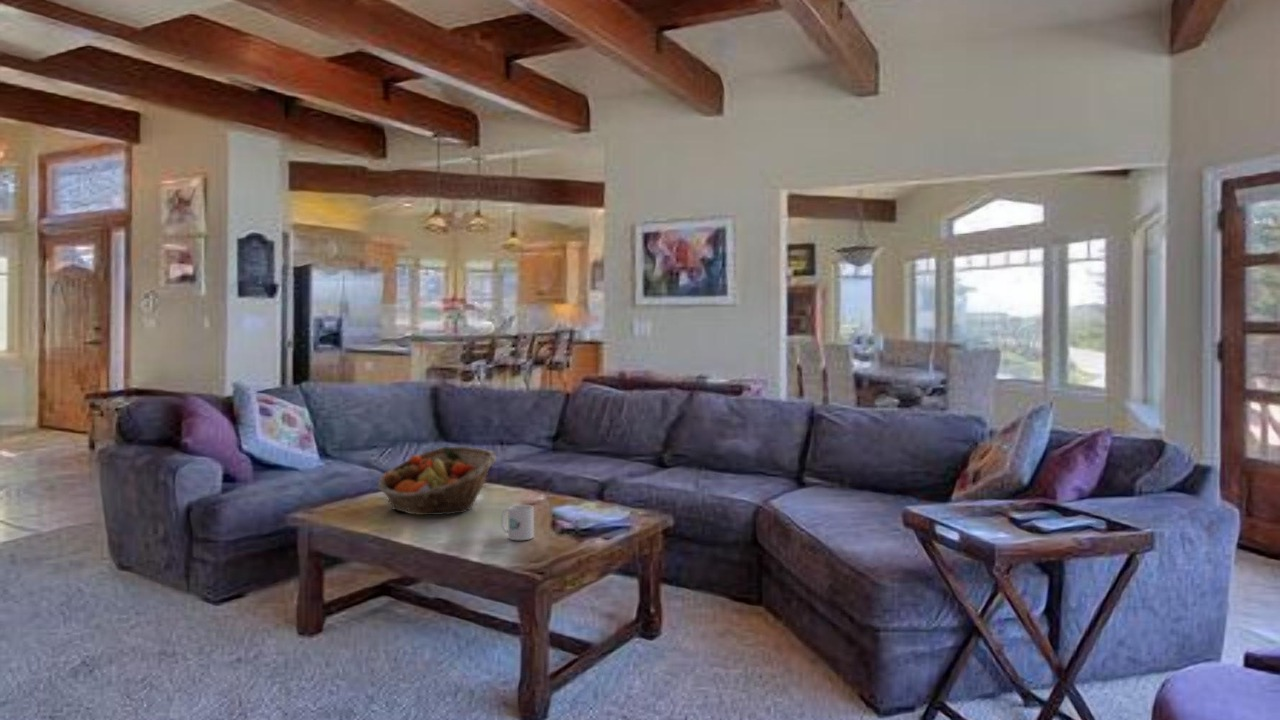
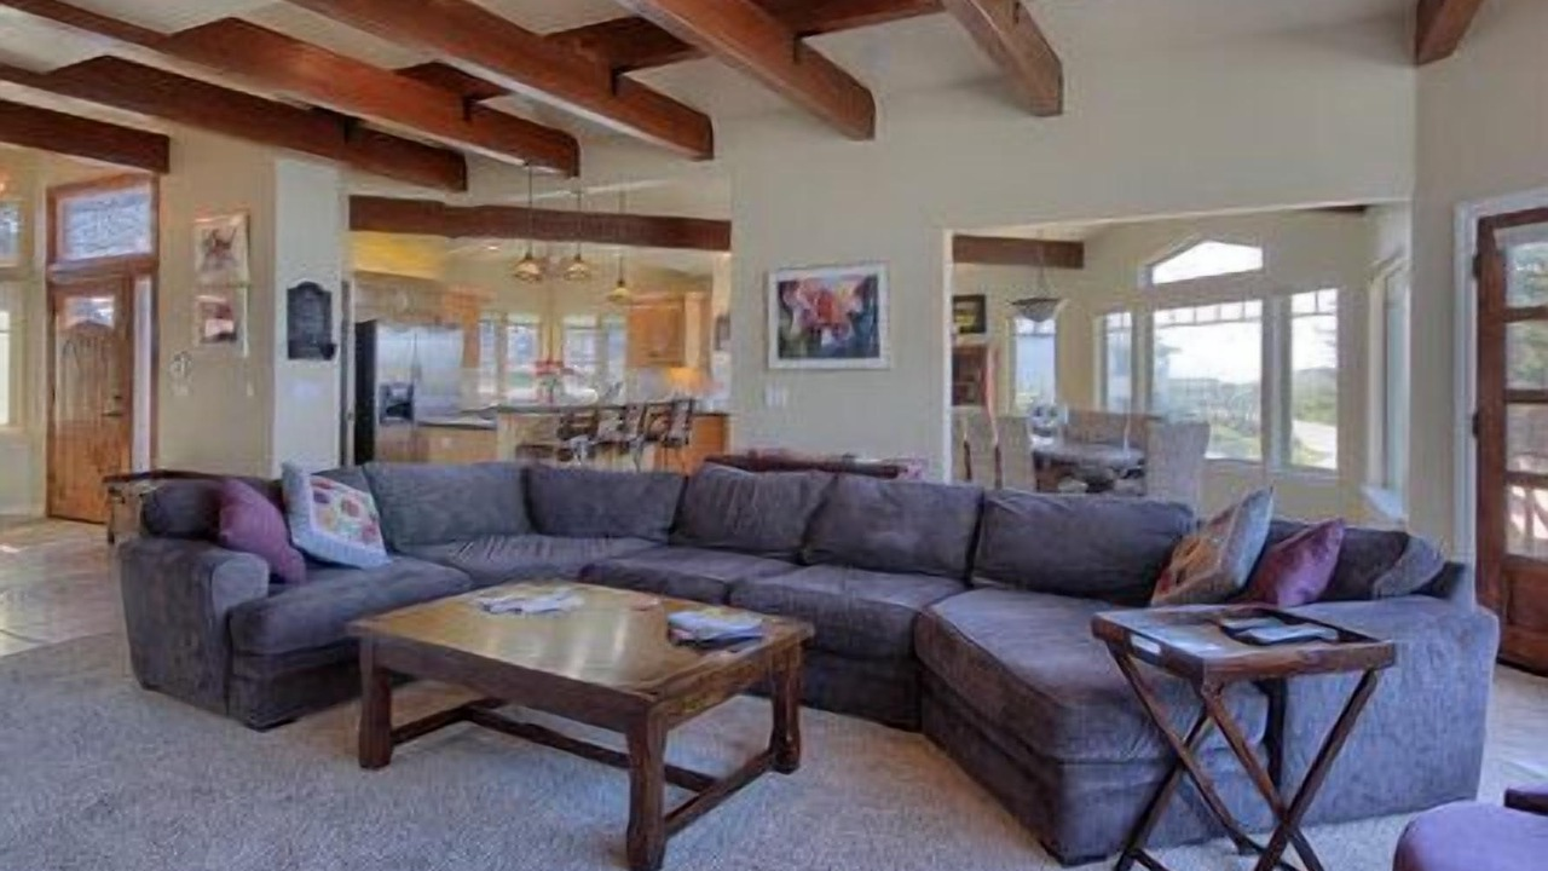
- mug [500,504,535,541]
- fruit basket [376,446,497,516]
